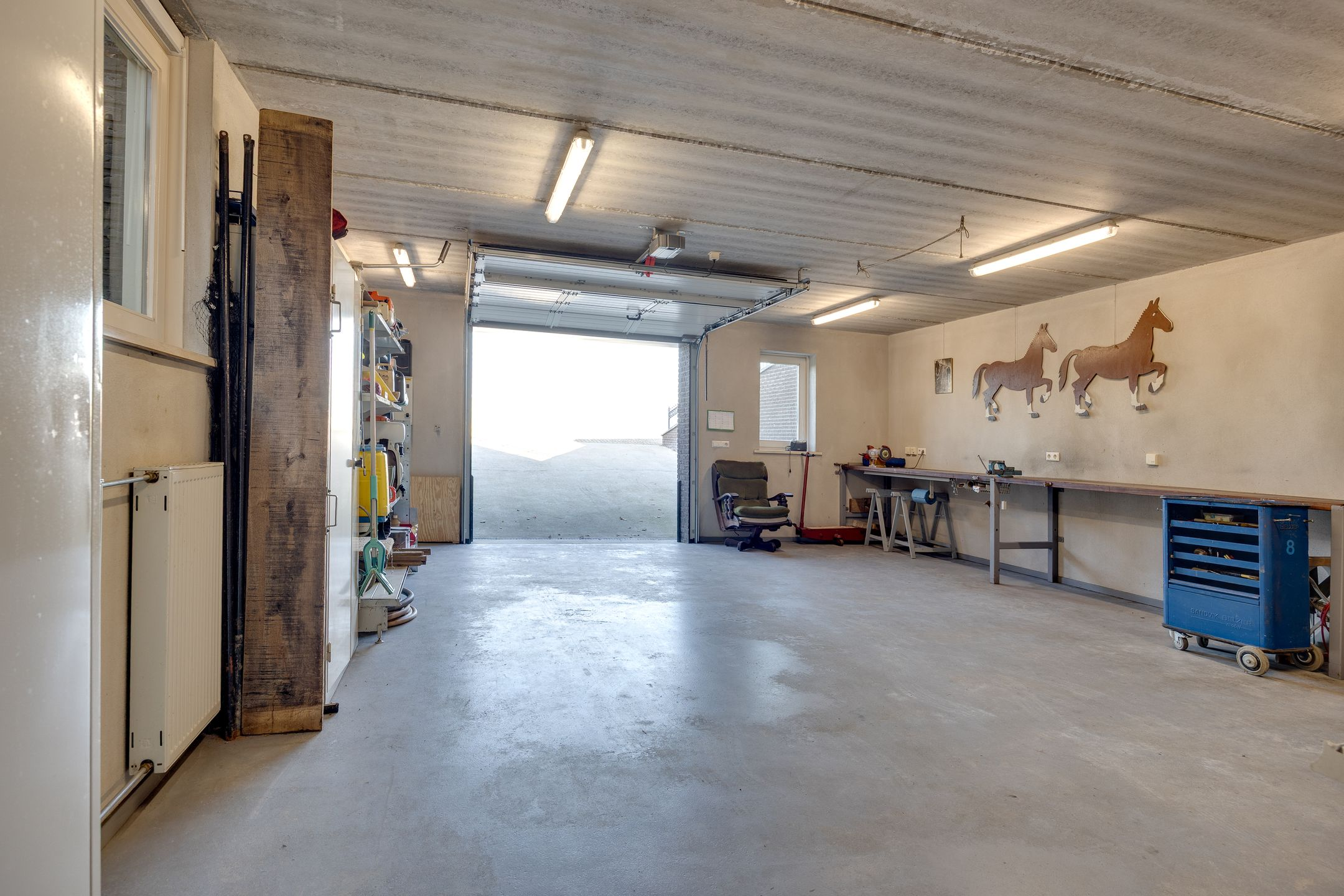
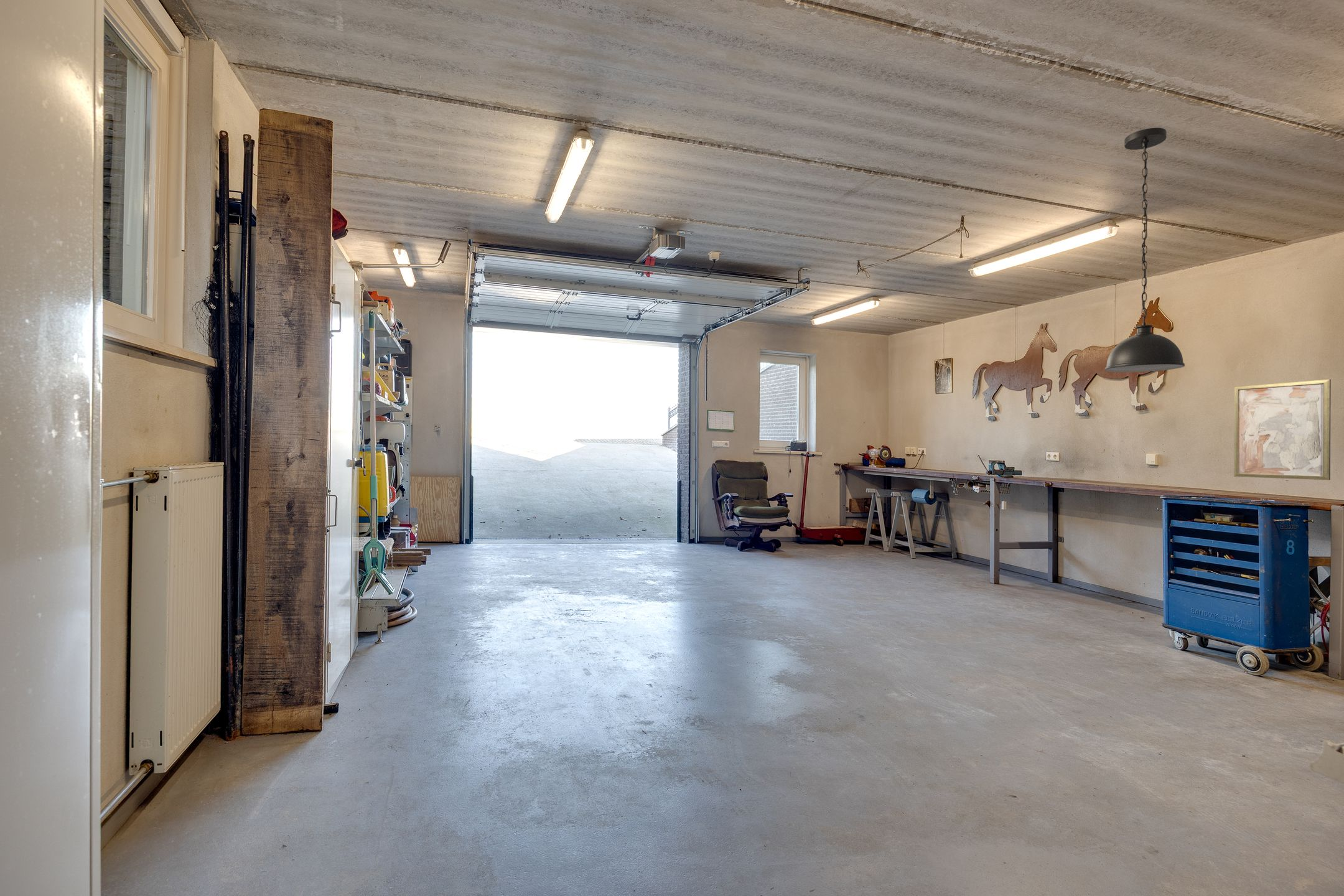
+ wall art [1233,378,1332,480]
+ light fixture [1104,127,1185,373]
